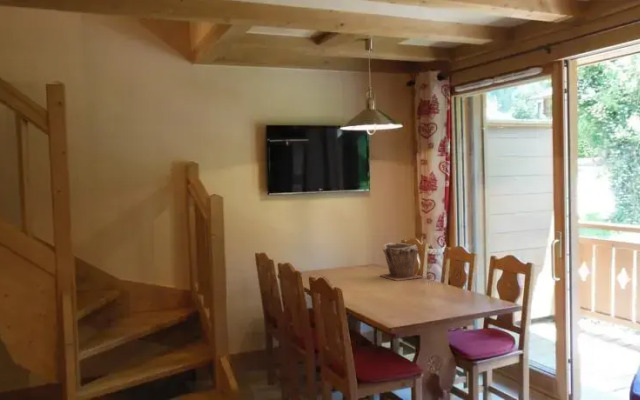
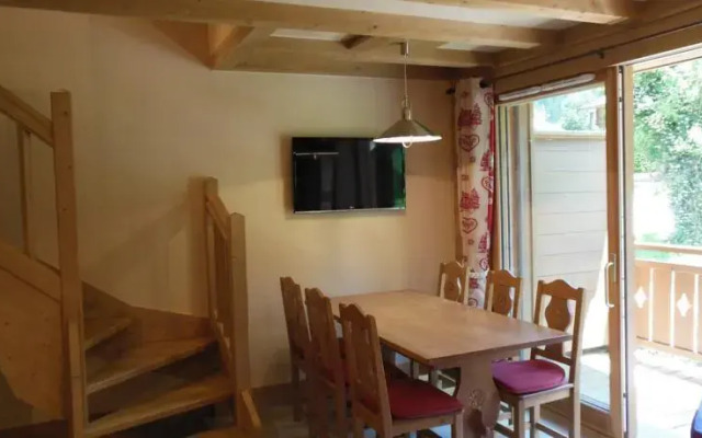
- plant pot [379,242,423,282]
